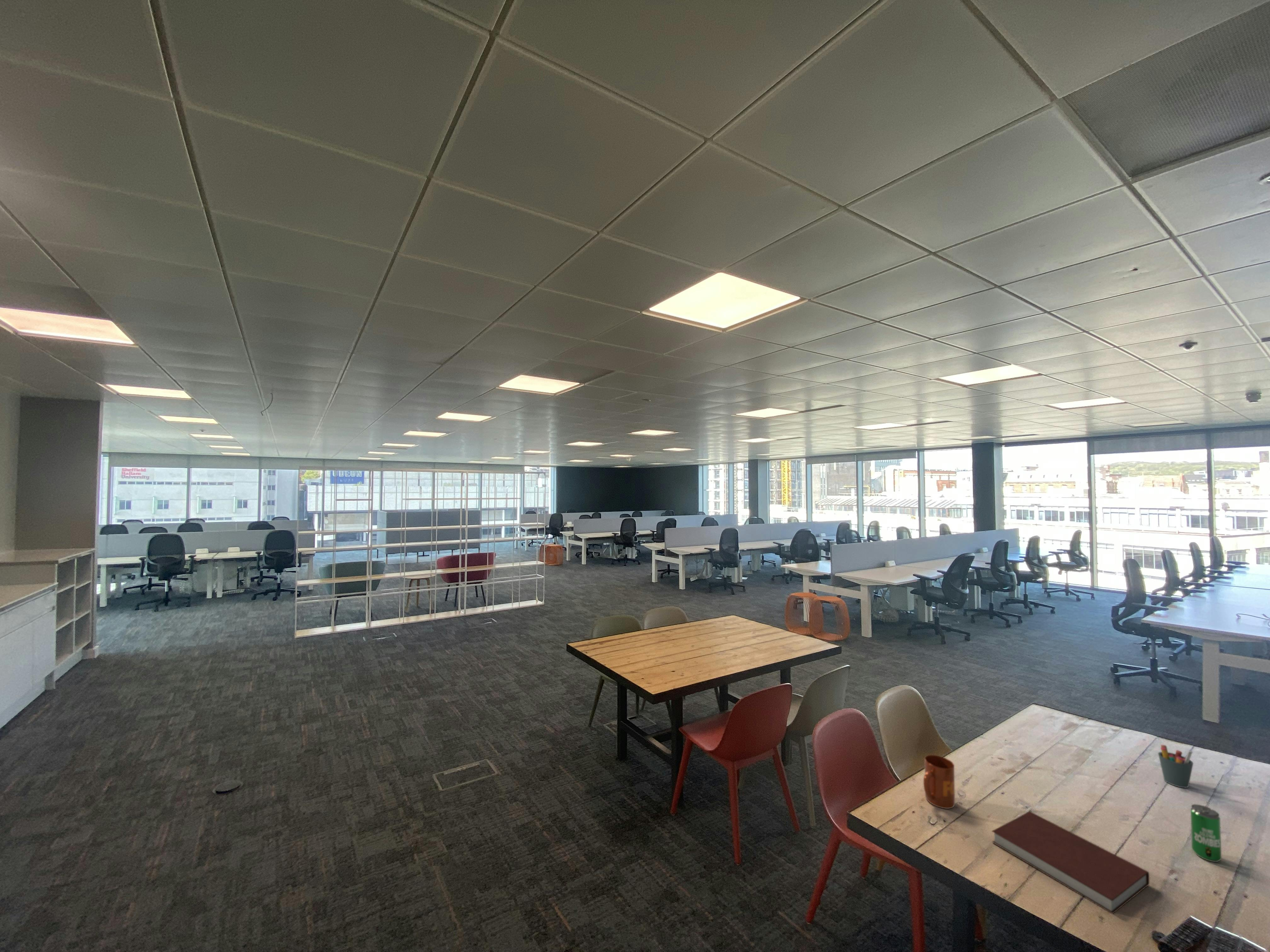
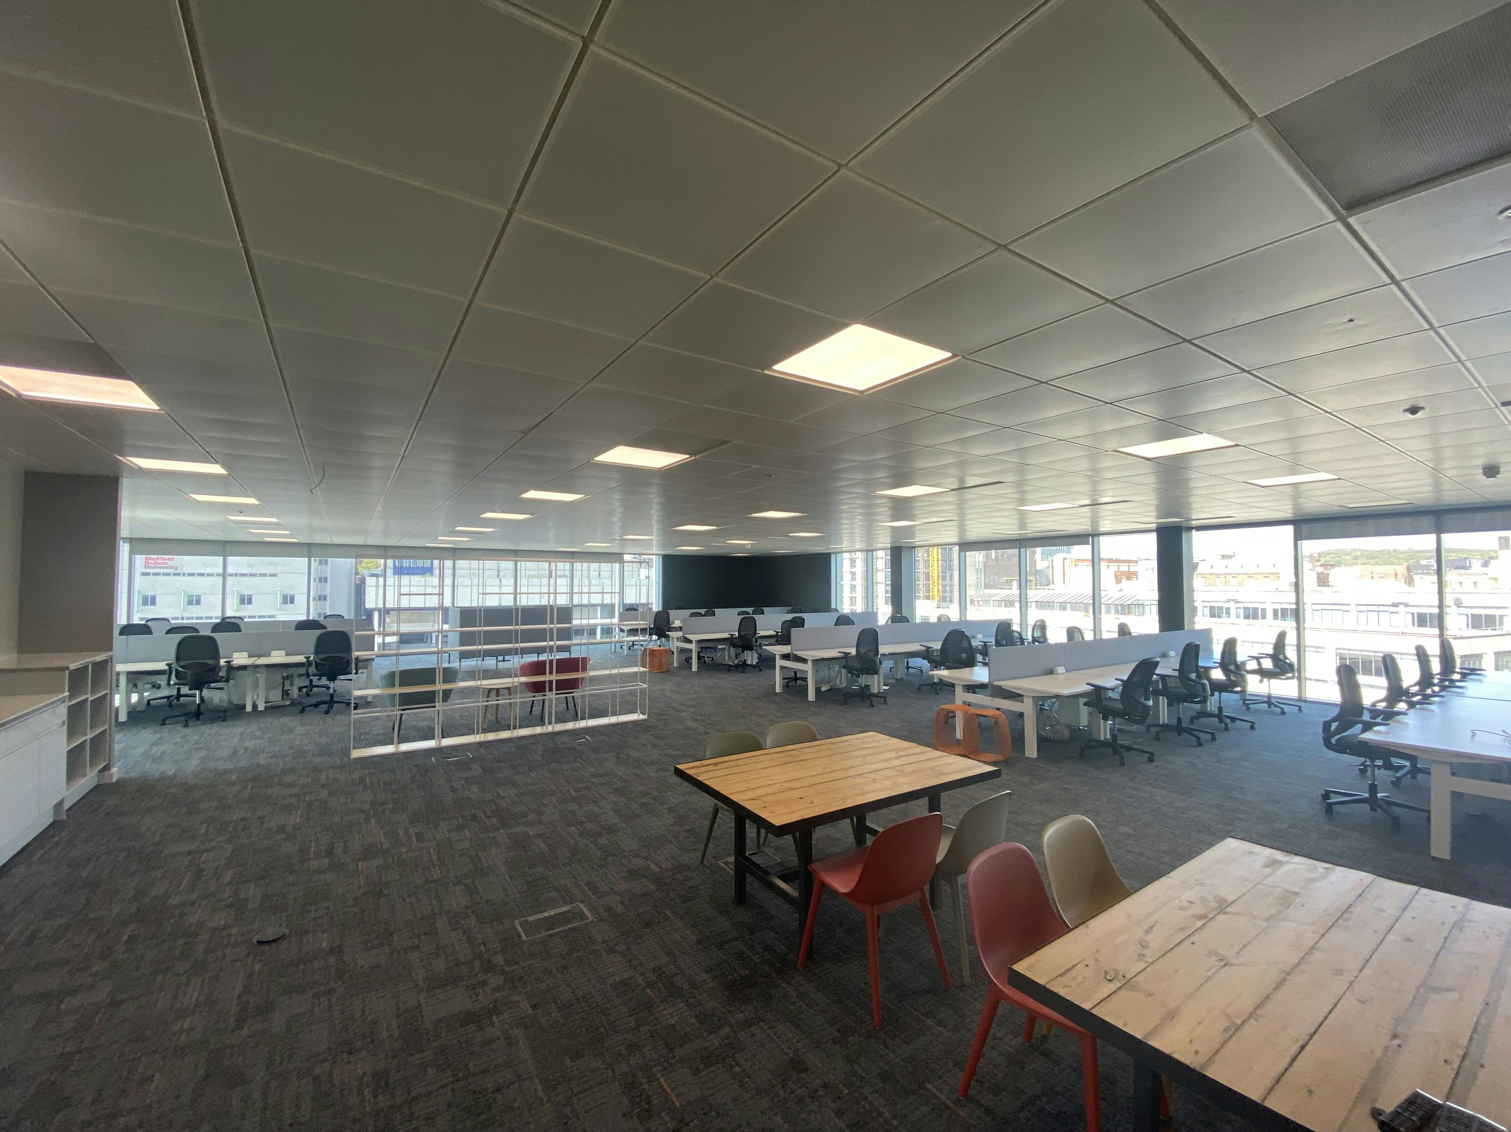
- beverage can [1190,804,1222,862]
- mug [923,755,955,809]
- pen holder [1158,745,1194,788]
- notebook [992,811,1150,914]
